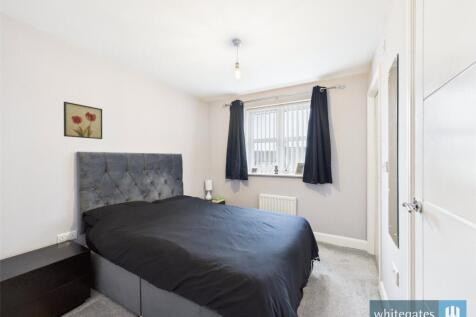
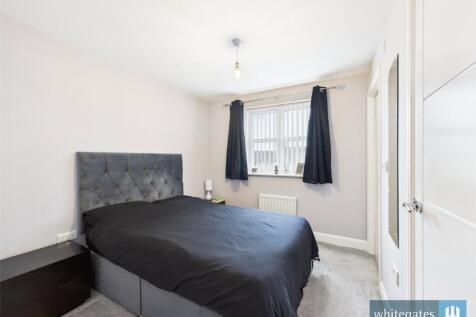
- wall art [63,101,103,140]
